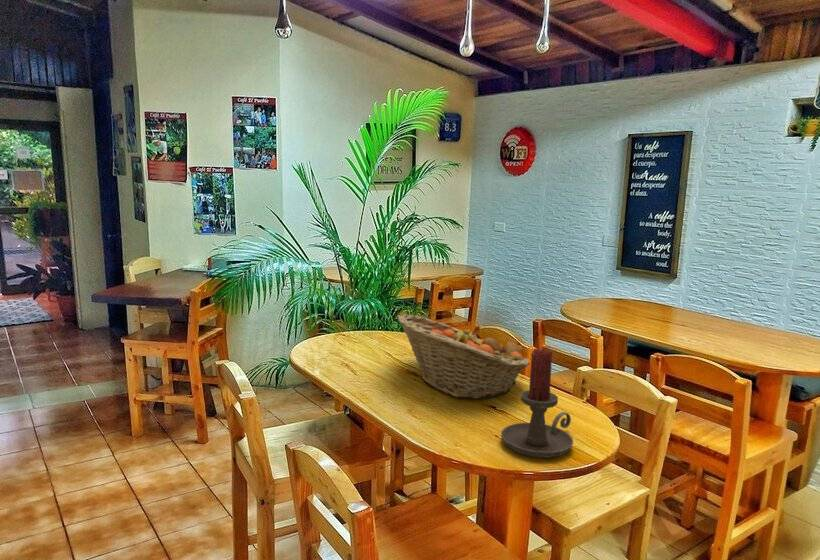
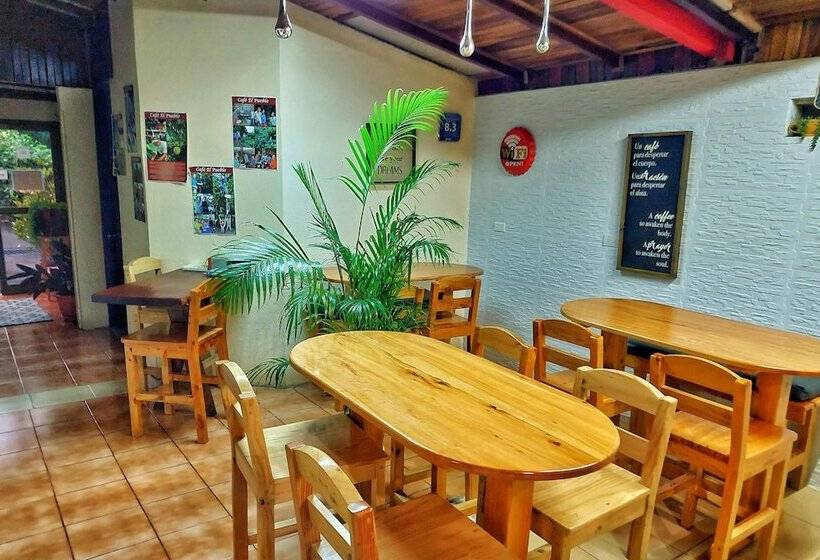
- candle holder [500,348,574,459]
- fruit basket [397,314,531,400]
